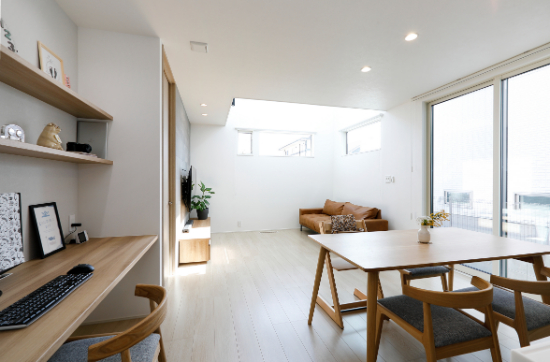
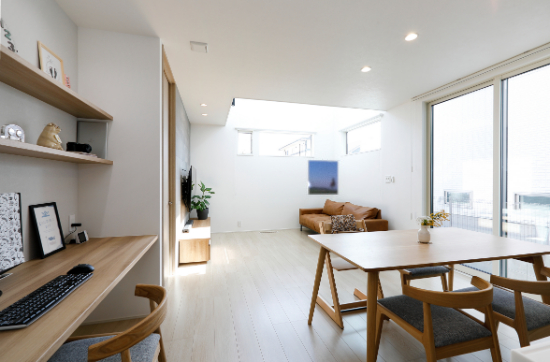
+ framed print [307,159,339,196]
